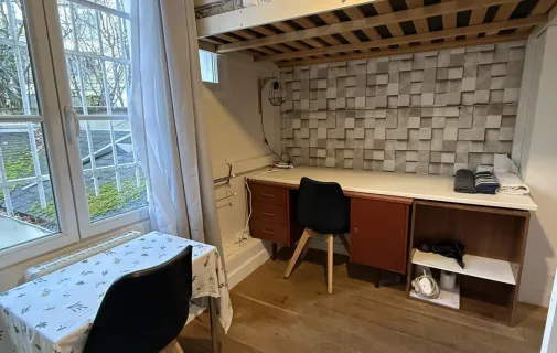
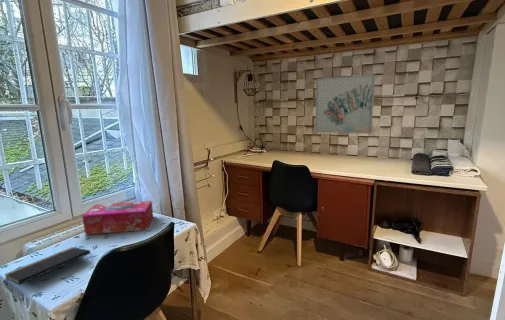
+ notepad [3,246,93,286]
+ wall art [314,74,376,135]
+ tissue box [81,200,154,236]
